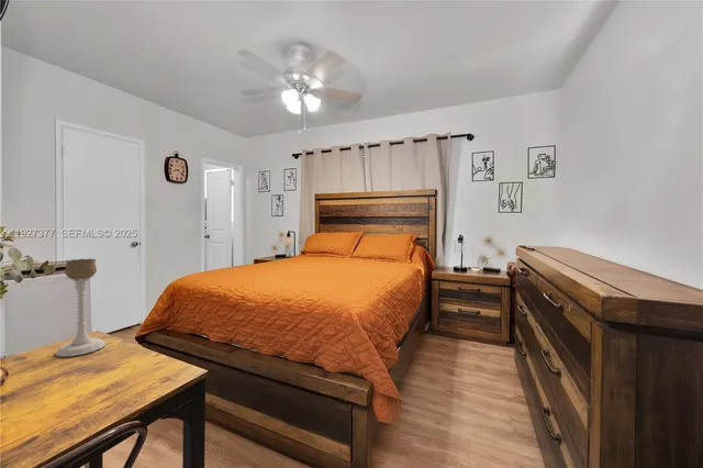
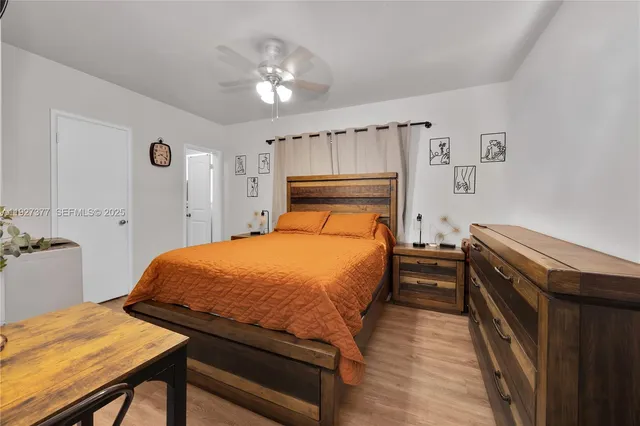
- candle holder [54,258,108,358]
